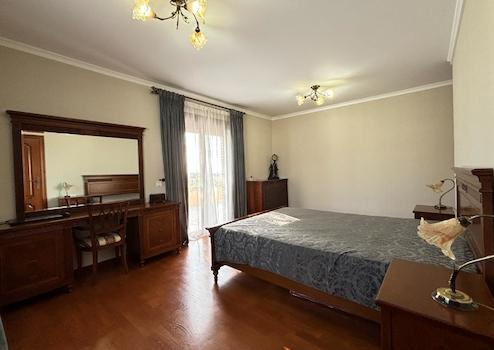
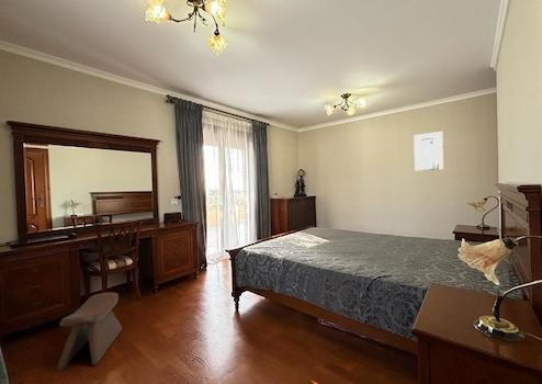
+ wall art [413,131,444,172]
+ stool [56,292,123,372]
